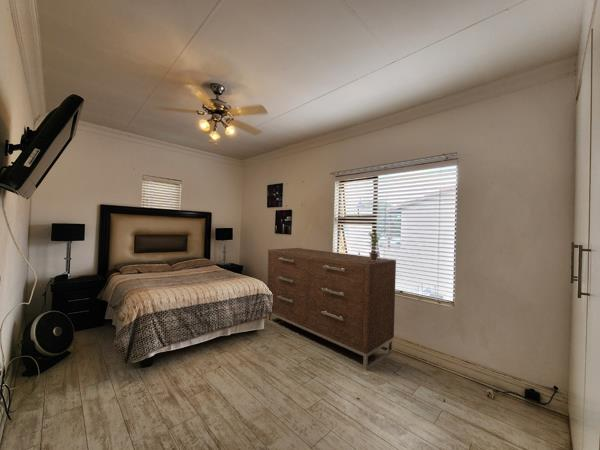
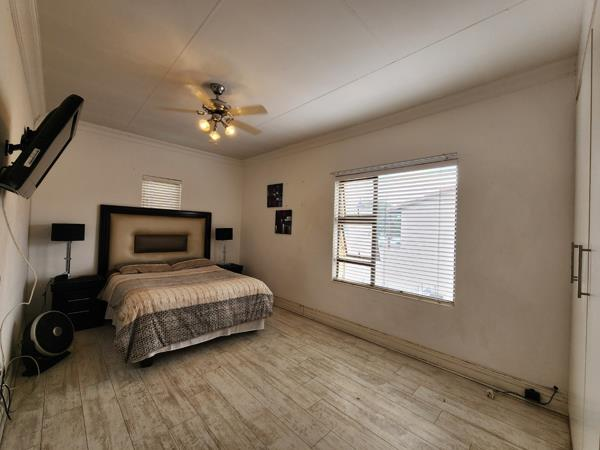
- potted plant [368,228,389,261]
- dresser [266,247,397,372]
